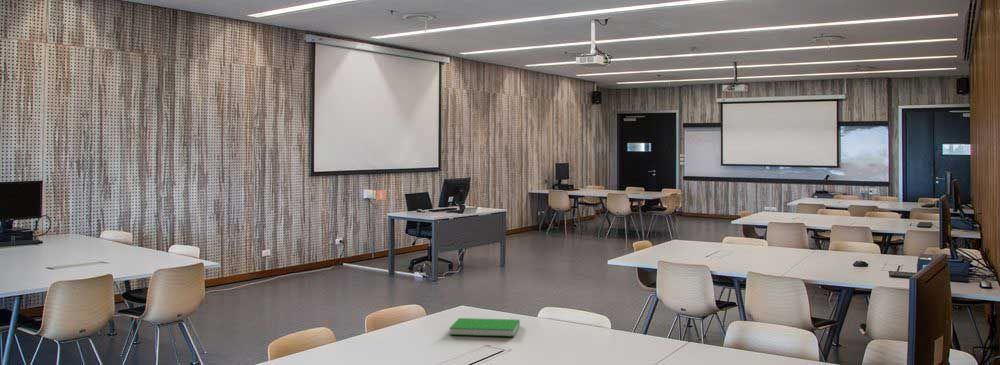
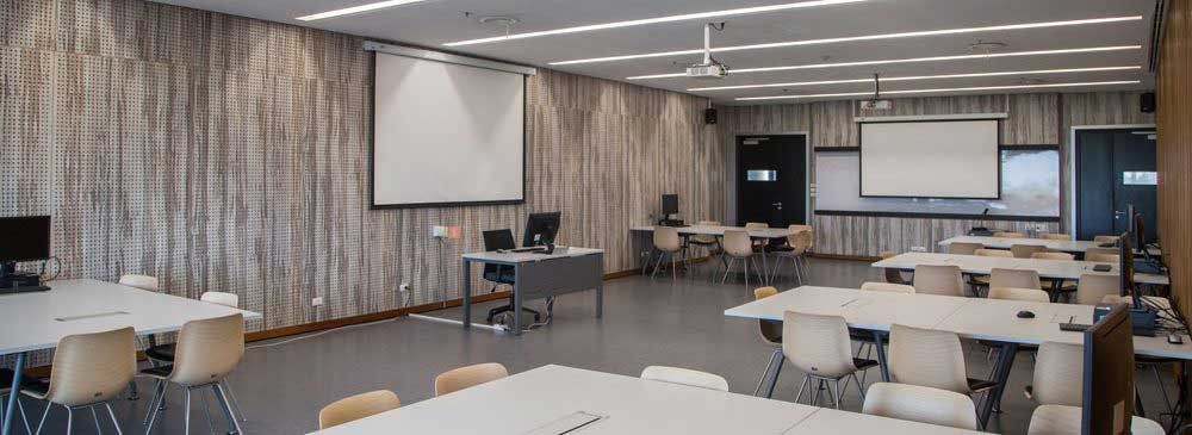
- book [448,317,521,338]
